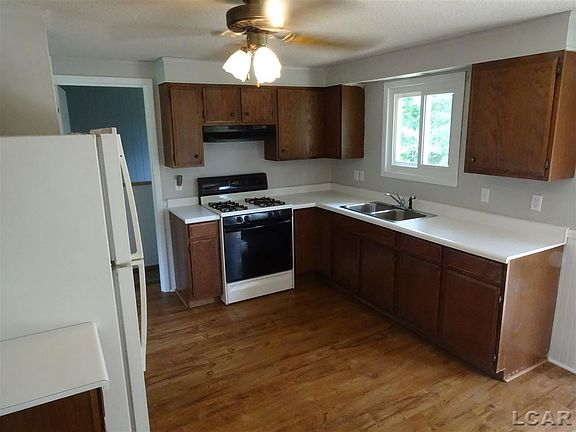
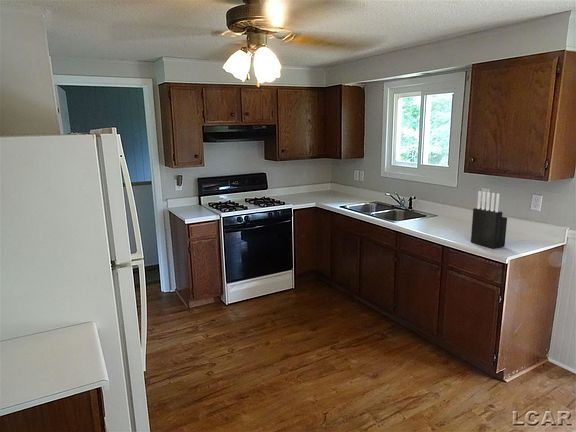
+ knife block [470,190,508,249]
